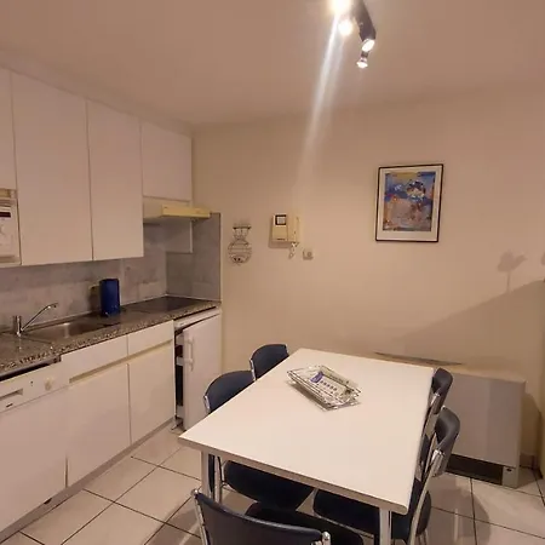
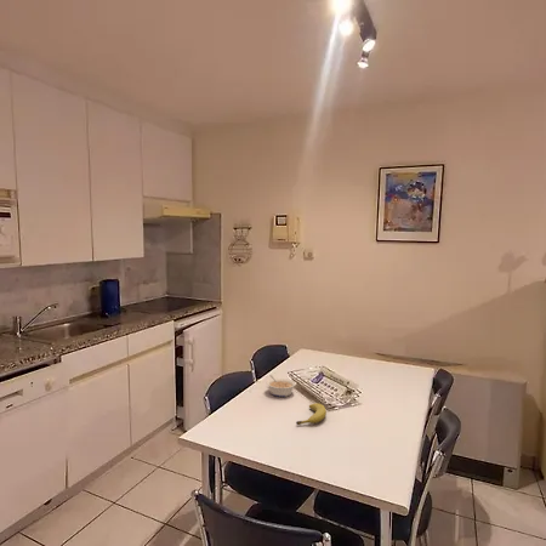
+ legume [266,374,296,398]
+ fruit [295,402,328,426]
